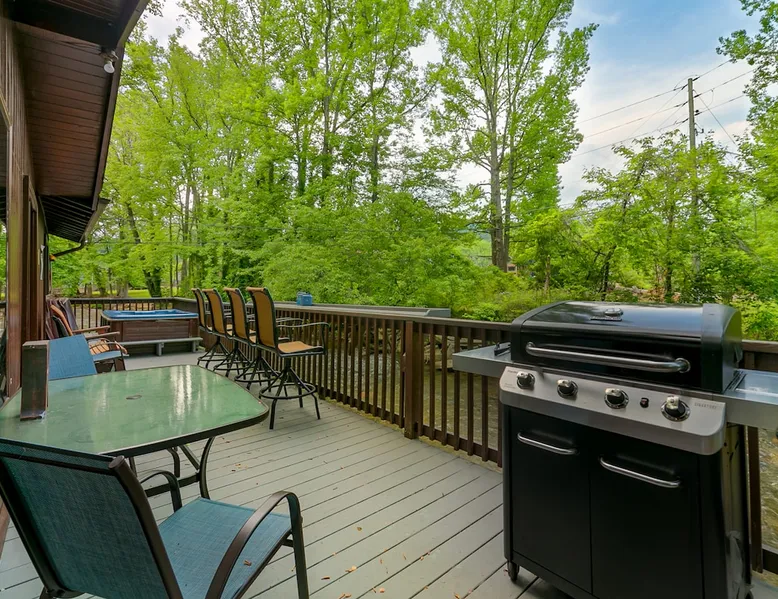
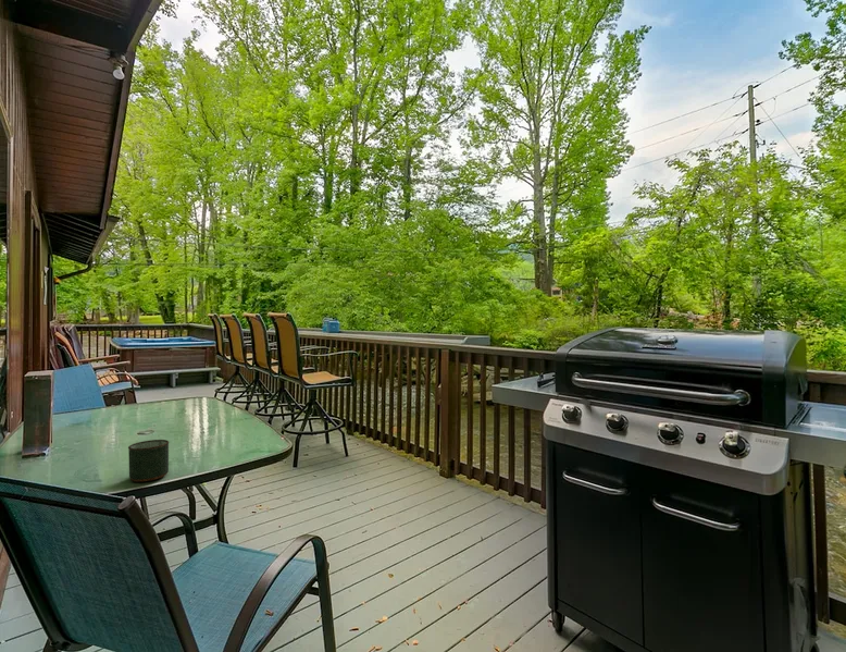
+ mug [127,439,170,482]
